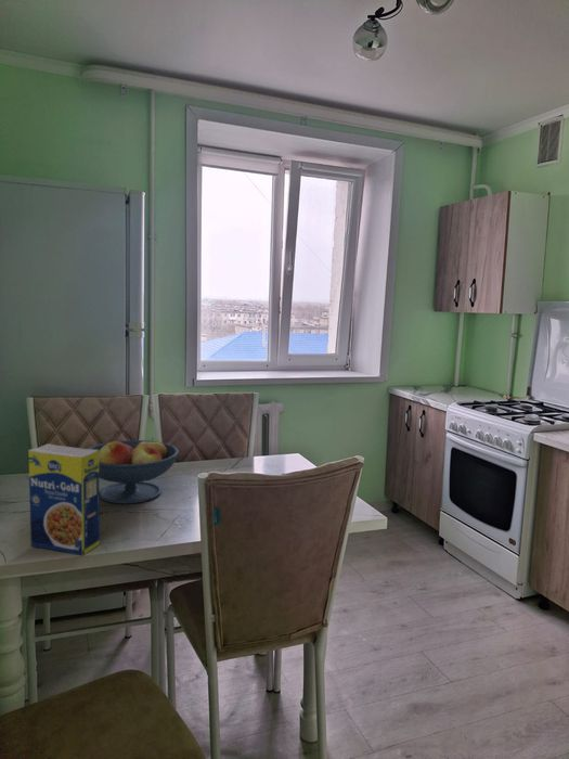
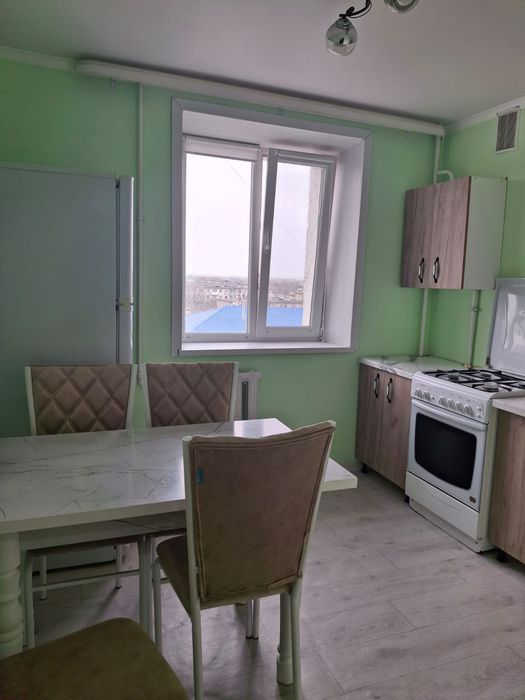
- legume [27,442,101,556]
- fruit bowl [87,436,180,505]
